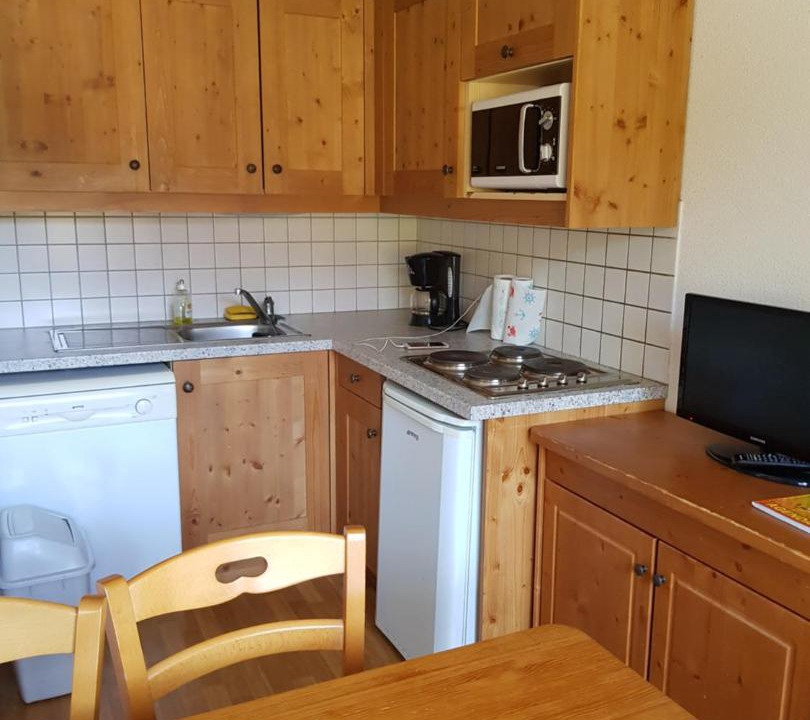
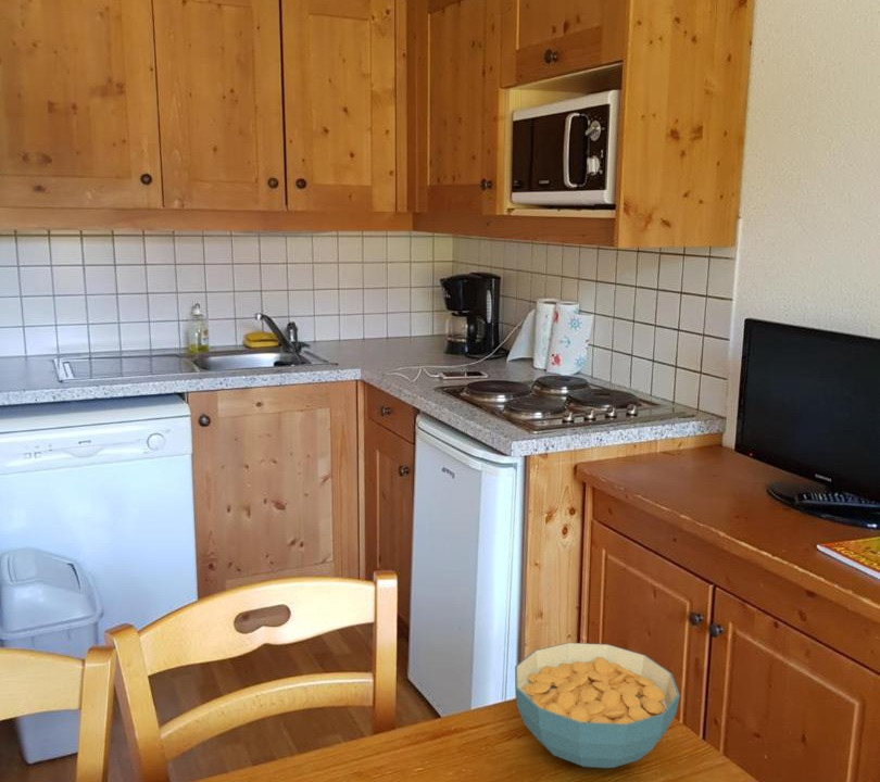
+ cereal bowl [514,642,681,769]
